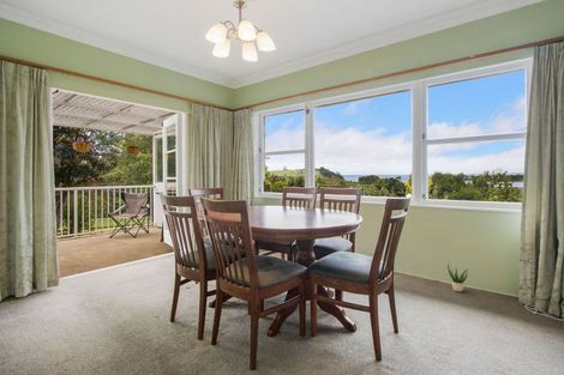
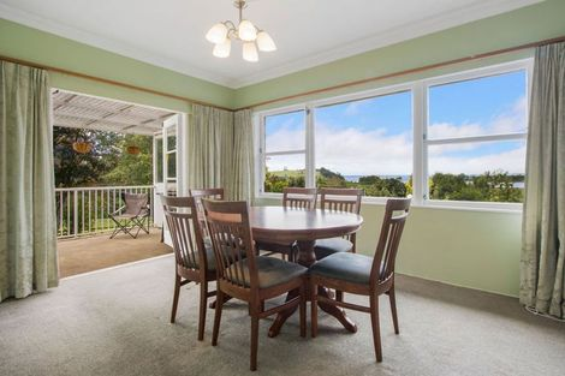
- potted plant [446,261,469,292]
